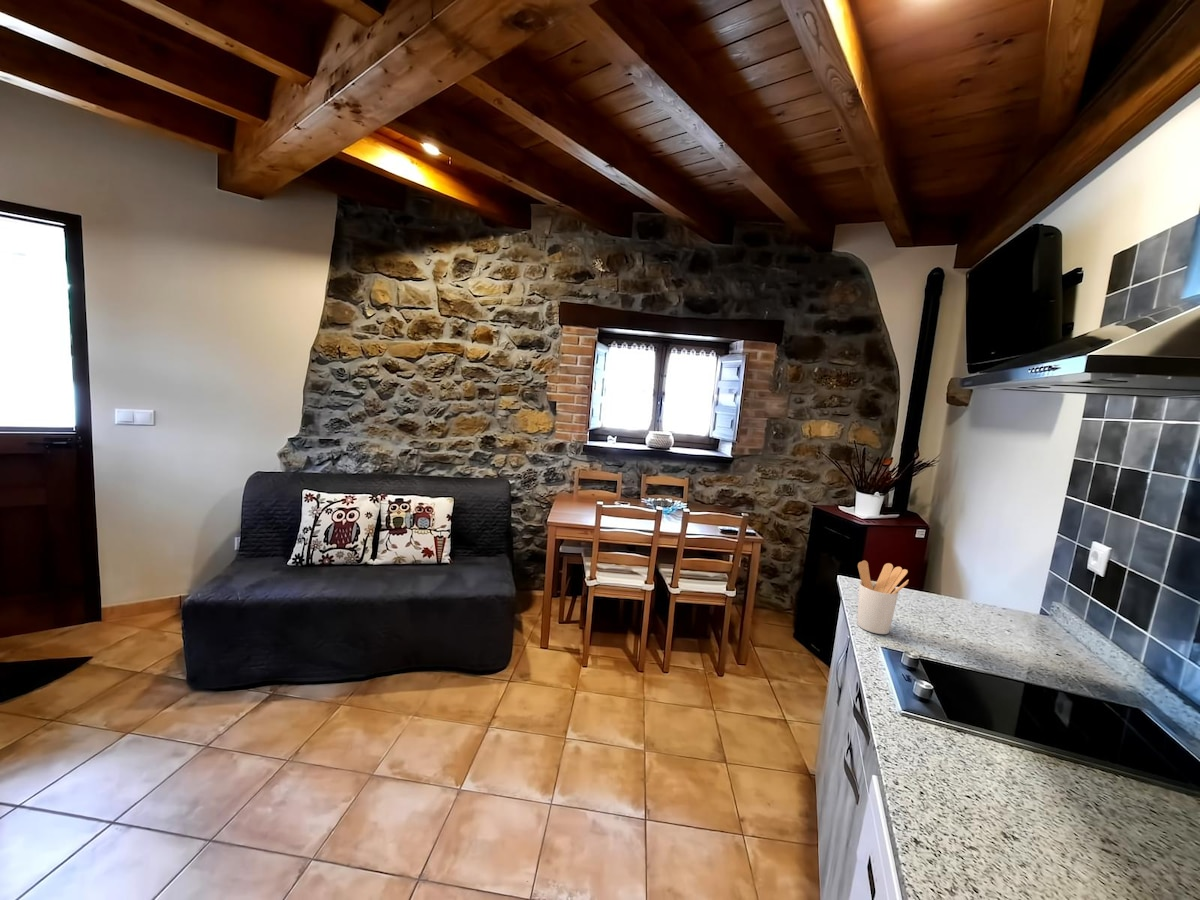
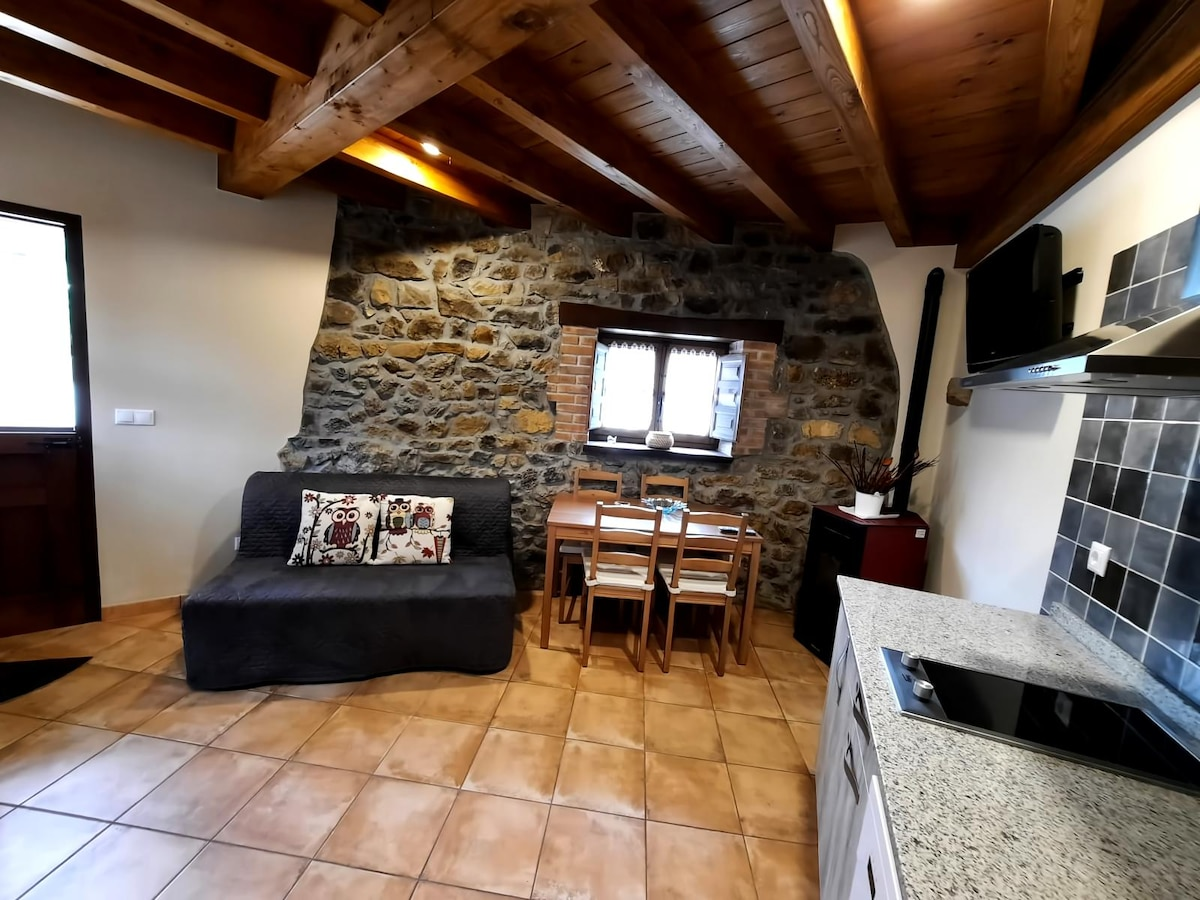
- utensil holder [856,559,910,635]
